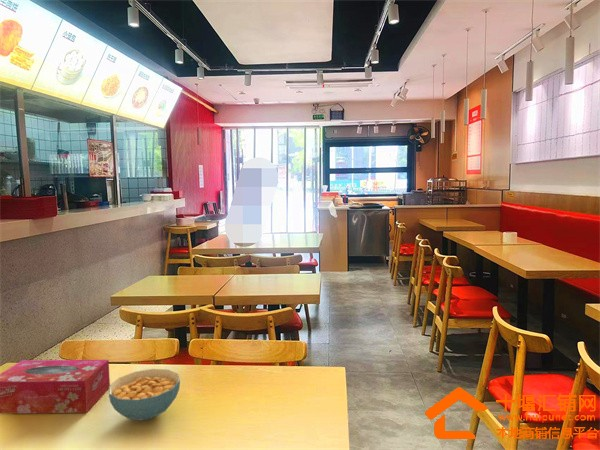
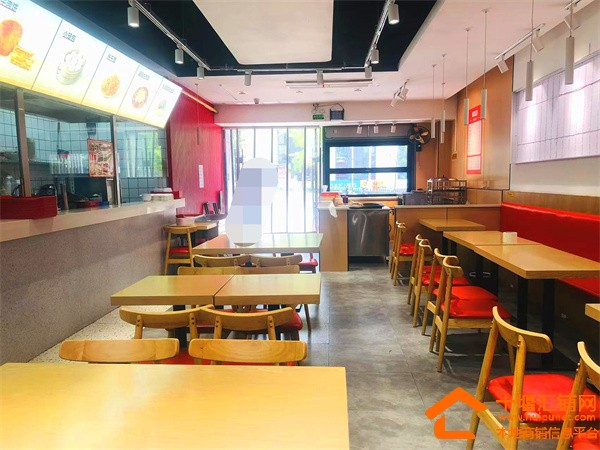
- cereal bowl [108,368,181,421]
- tissue box [0,359,111,415]
